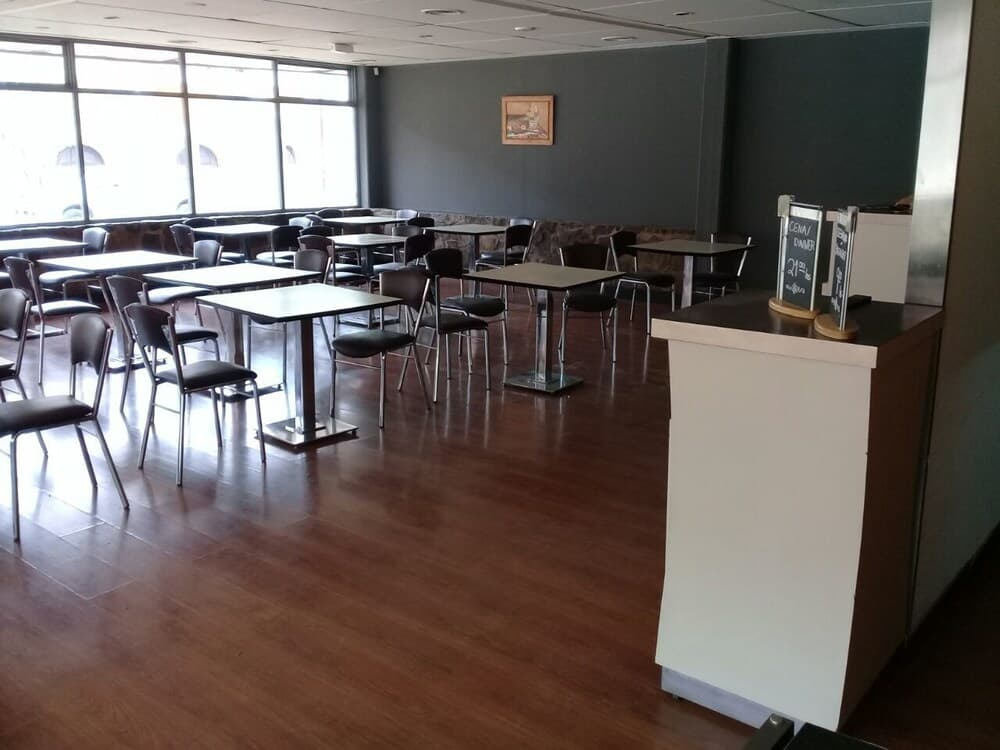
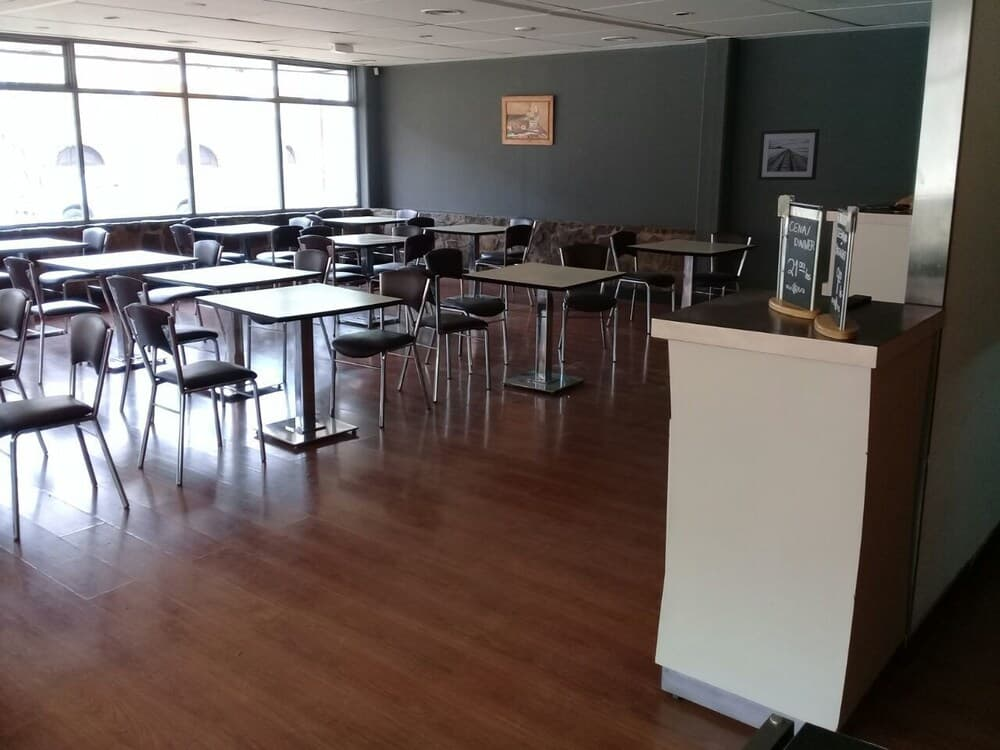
+ wall art [757,128,821,181]
